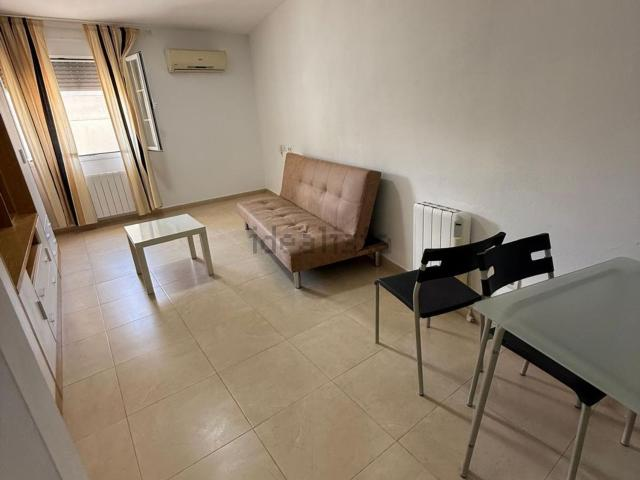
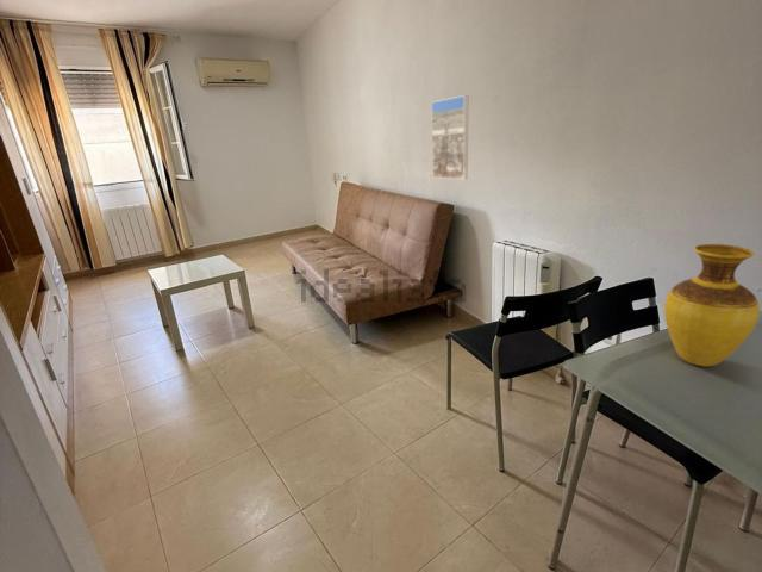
+ vase [663,243,761,367]
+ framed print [430,94,469,180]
